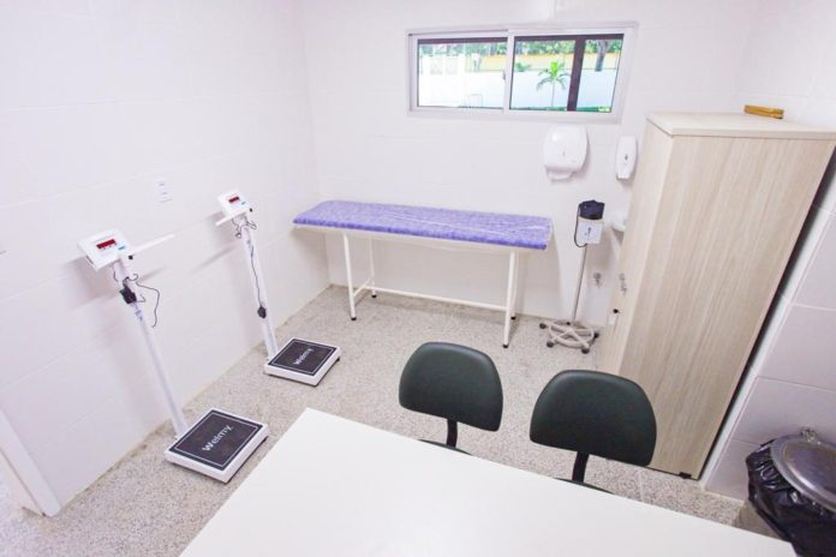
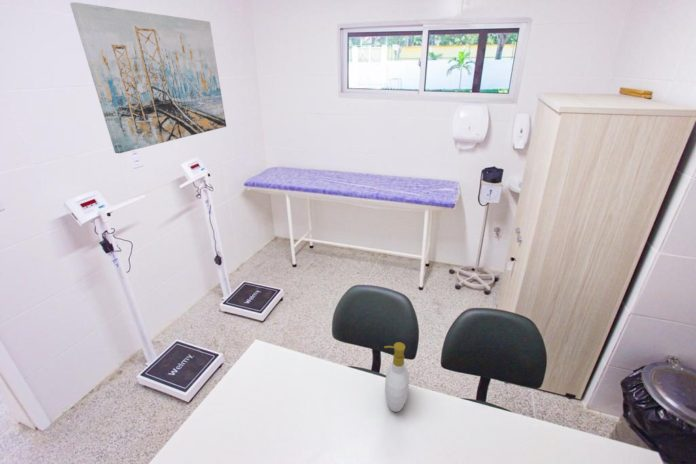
+ soap bottle [383,341,410,413]
+ wall art [69,1,227,154]
